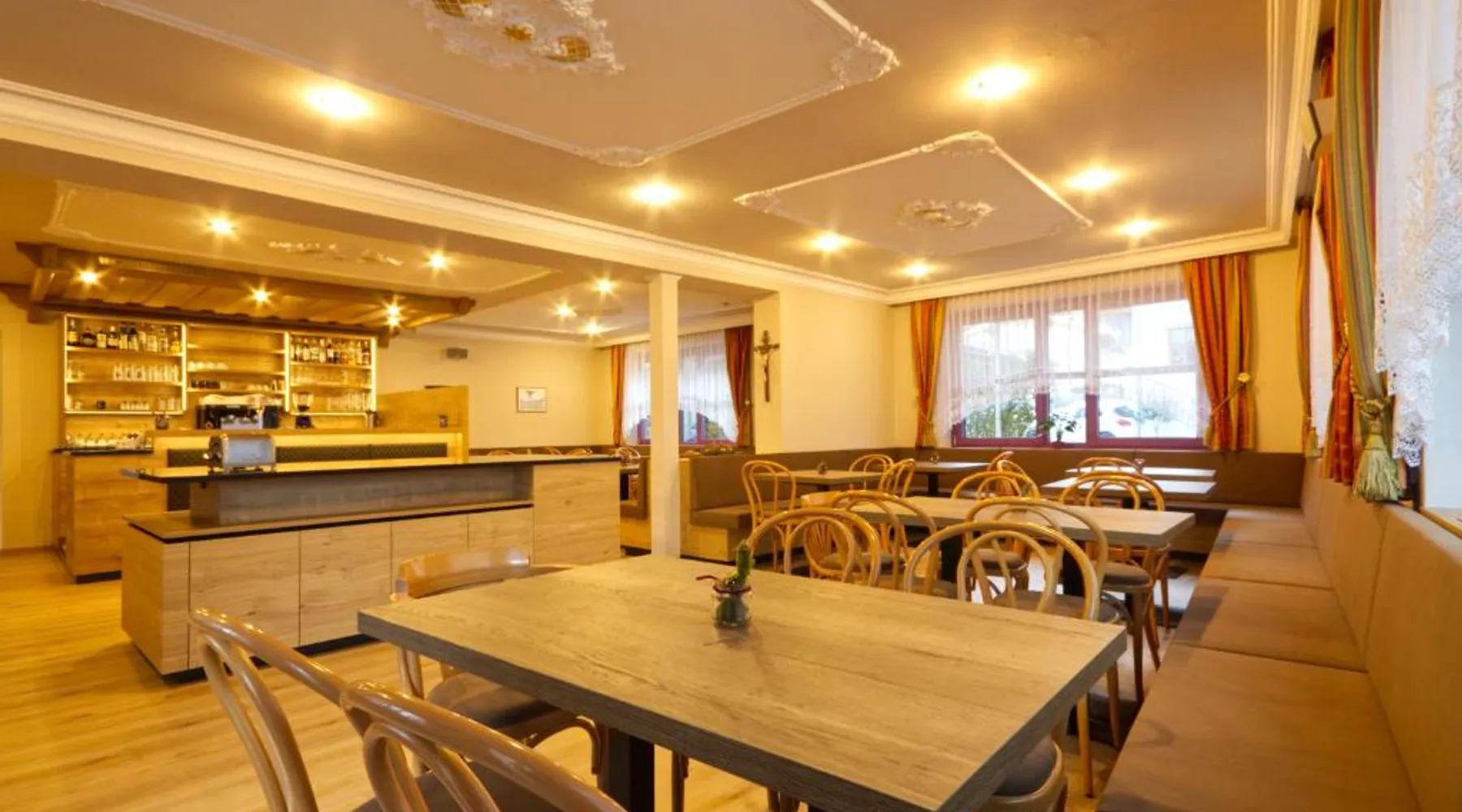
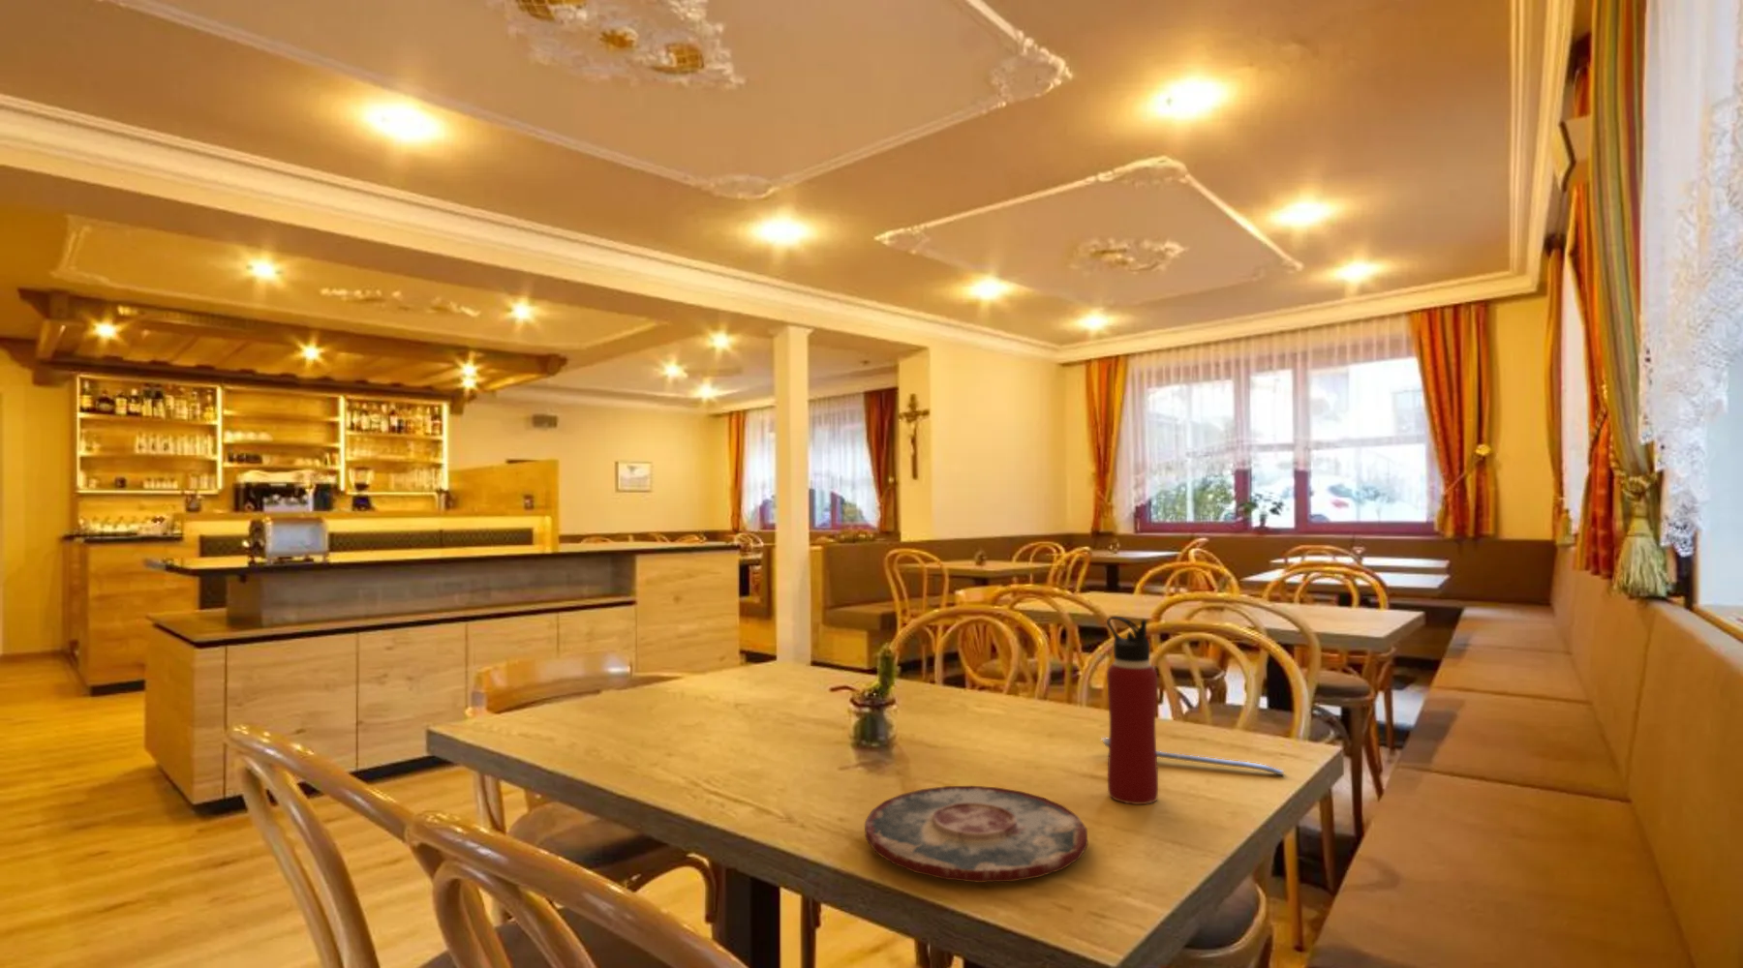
+ water bottle [1106,615,1159,806]
+ plate [864,786,1088,883]
+ spoon [1100,737,1285,777]
